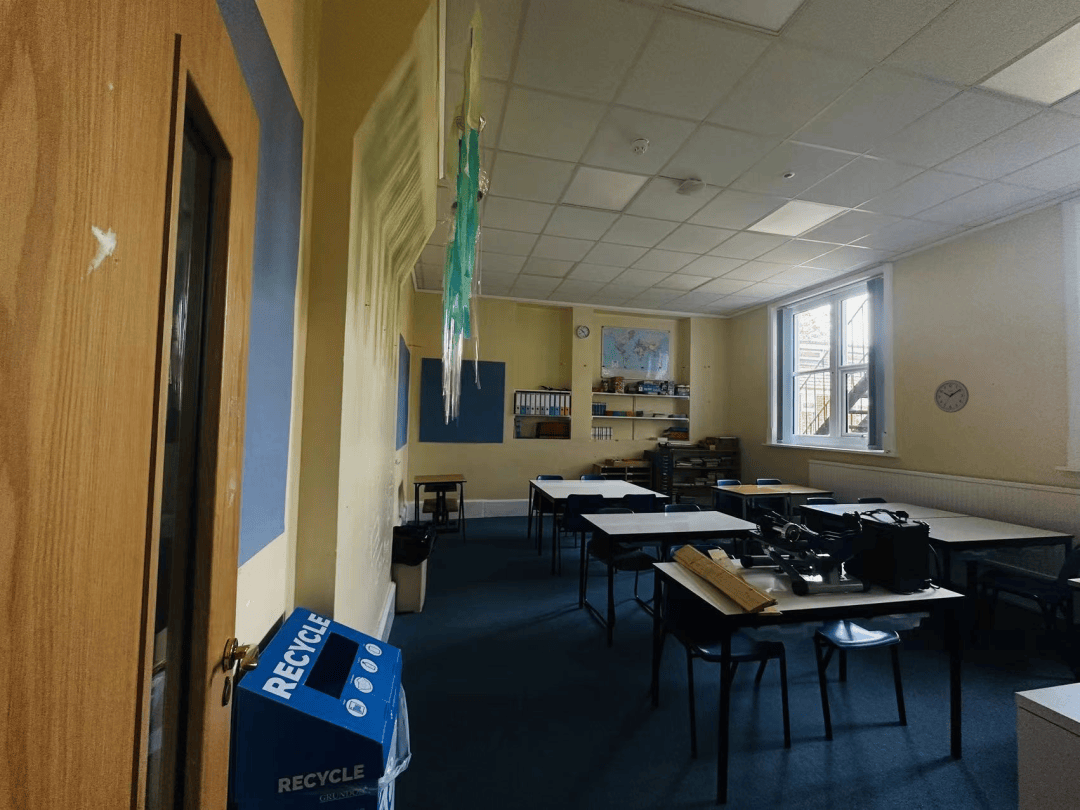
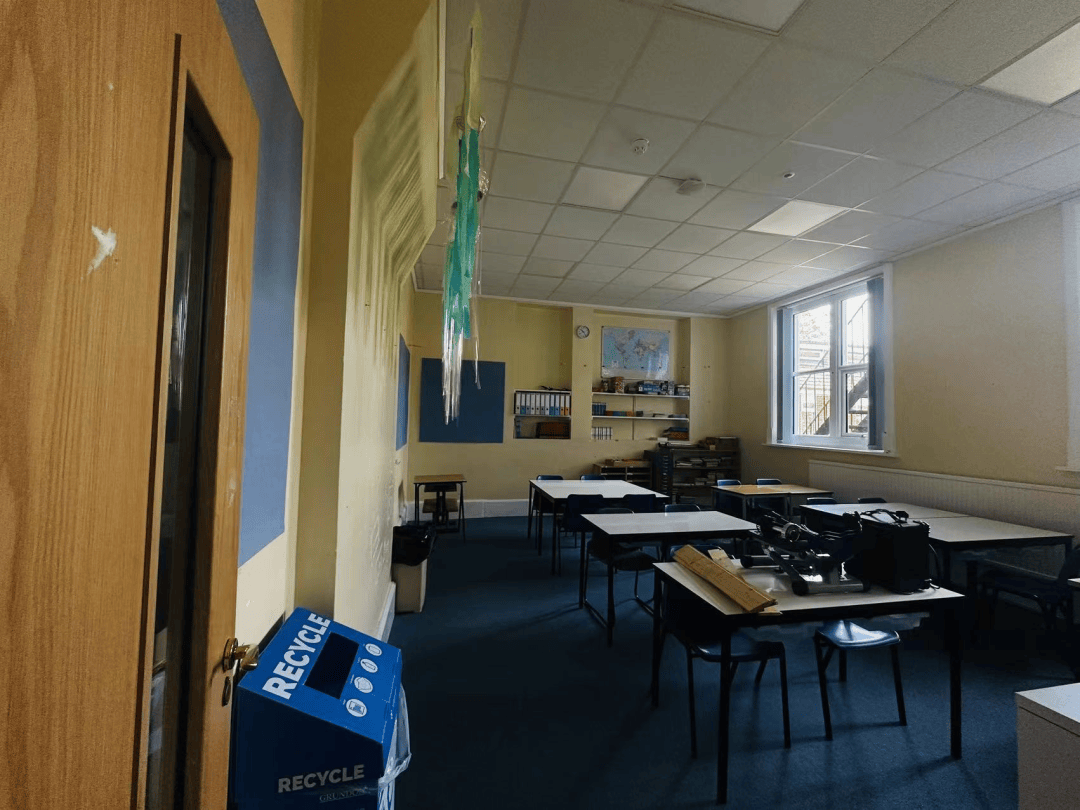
- wall clock [933,379,970,414]
